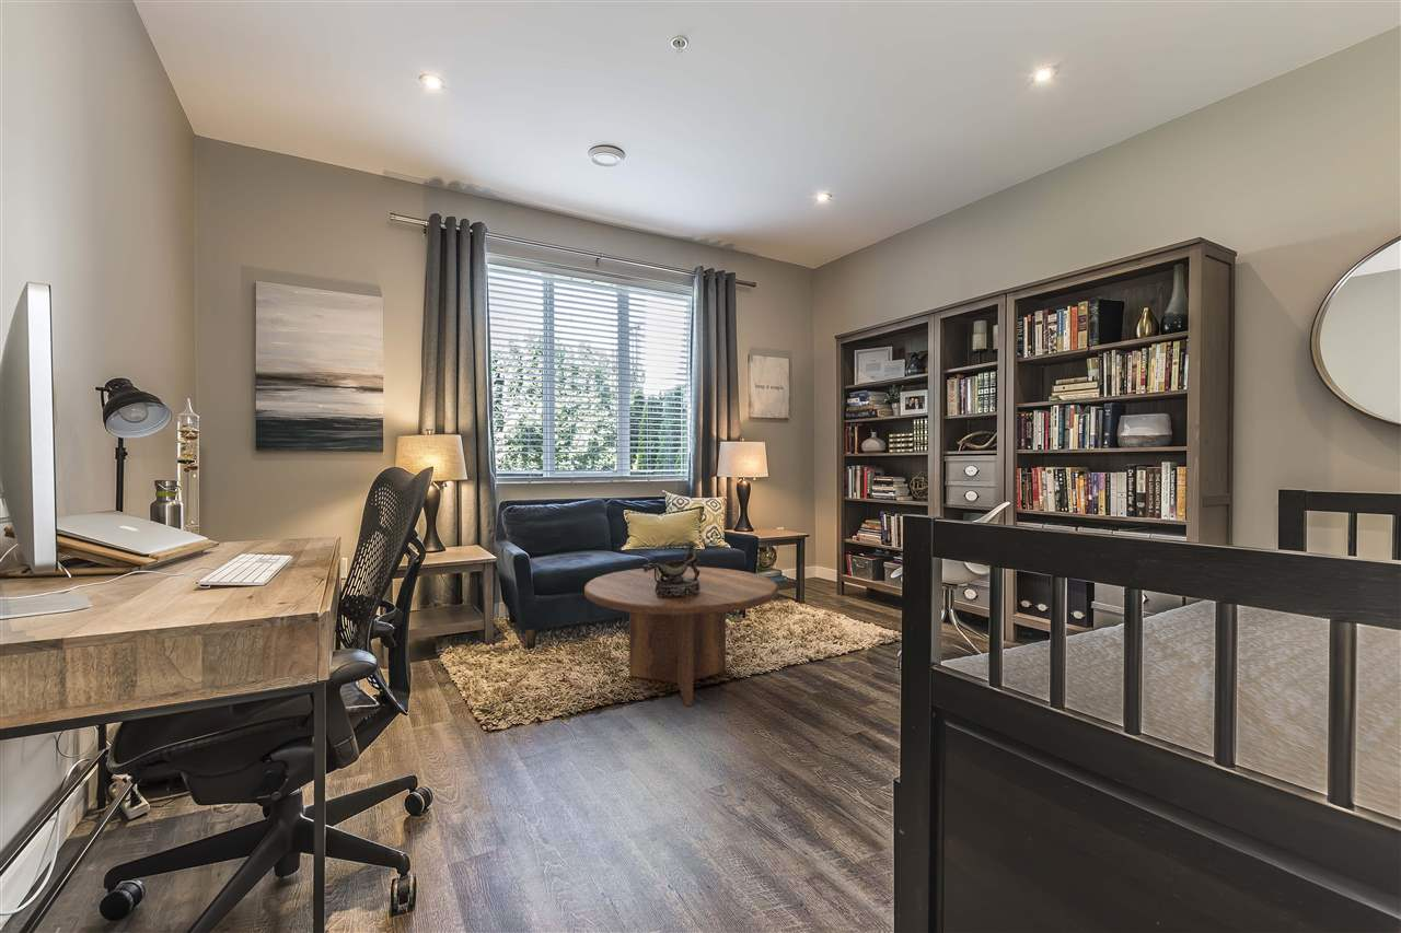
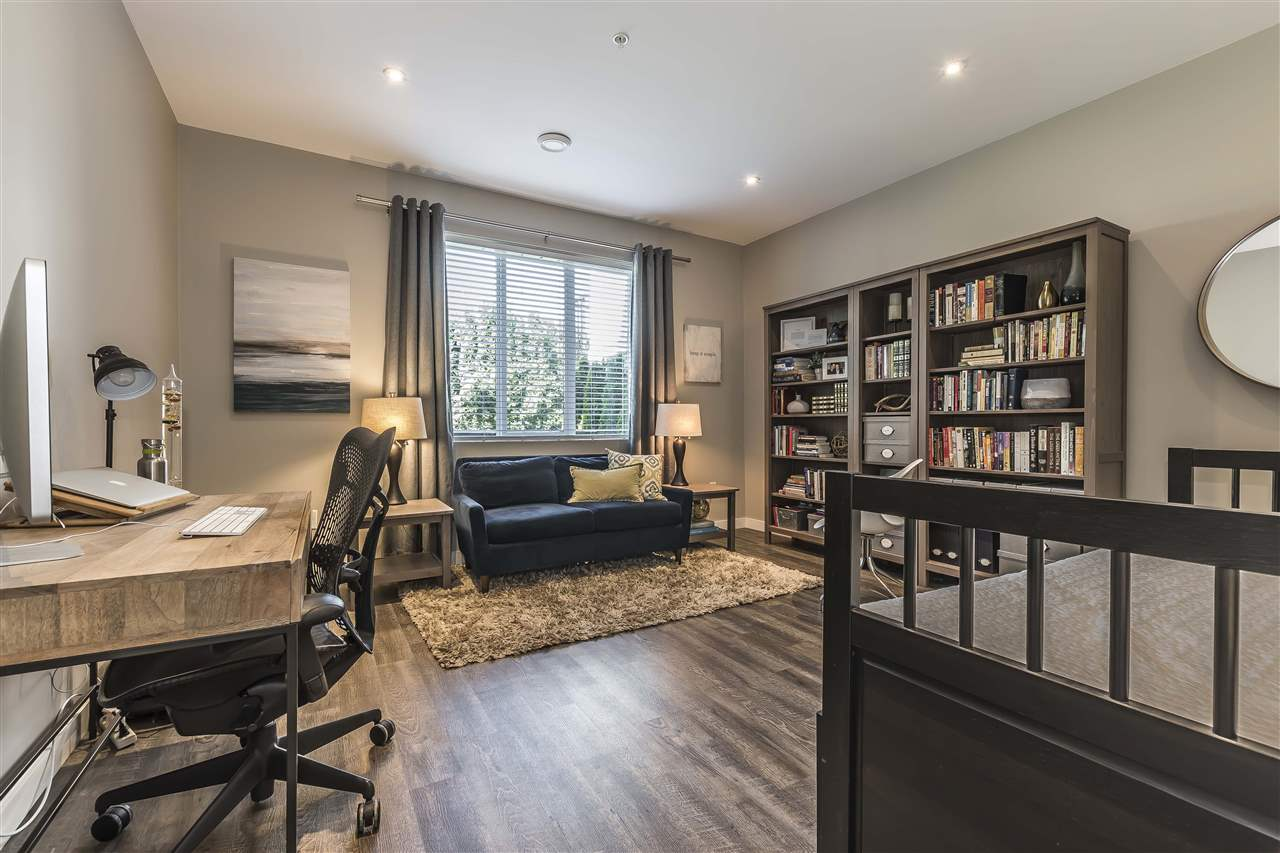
- coffee table [583,565,779,707]
- decorative bowl [642,539,700,597]
